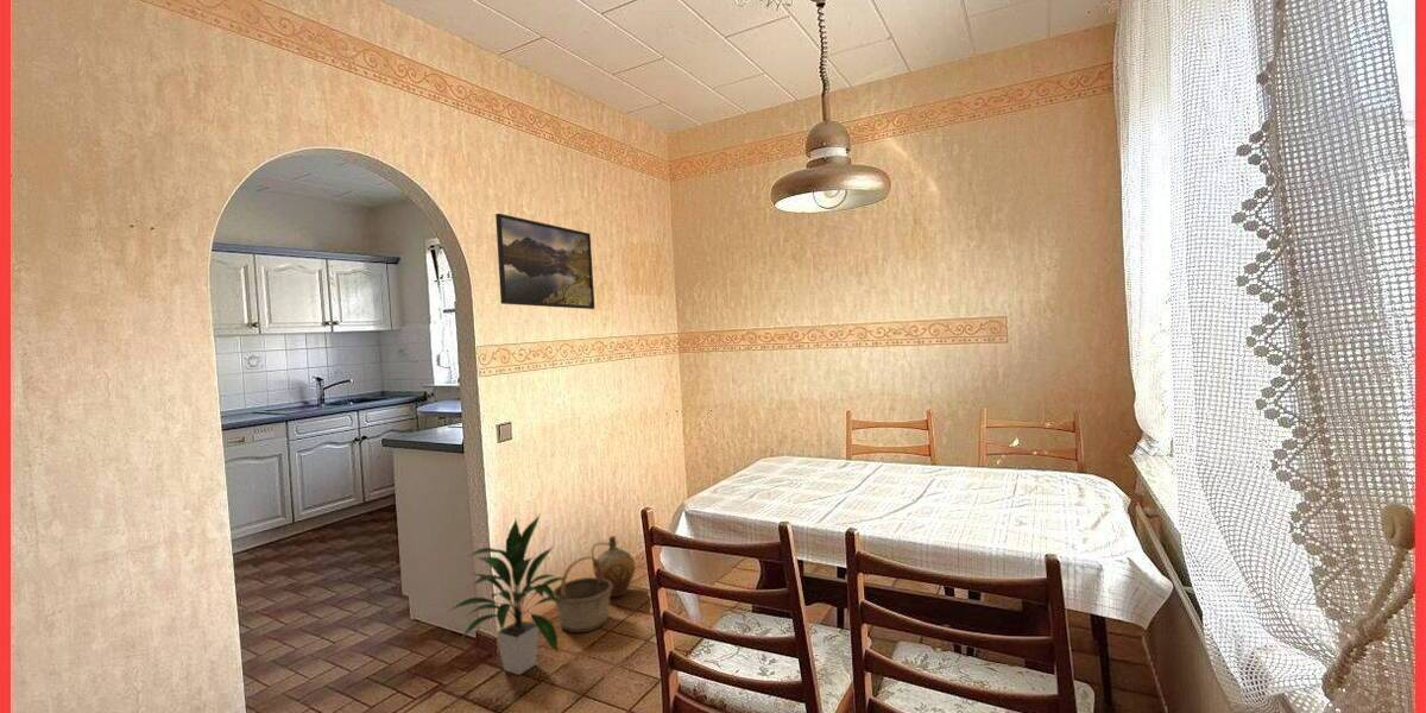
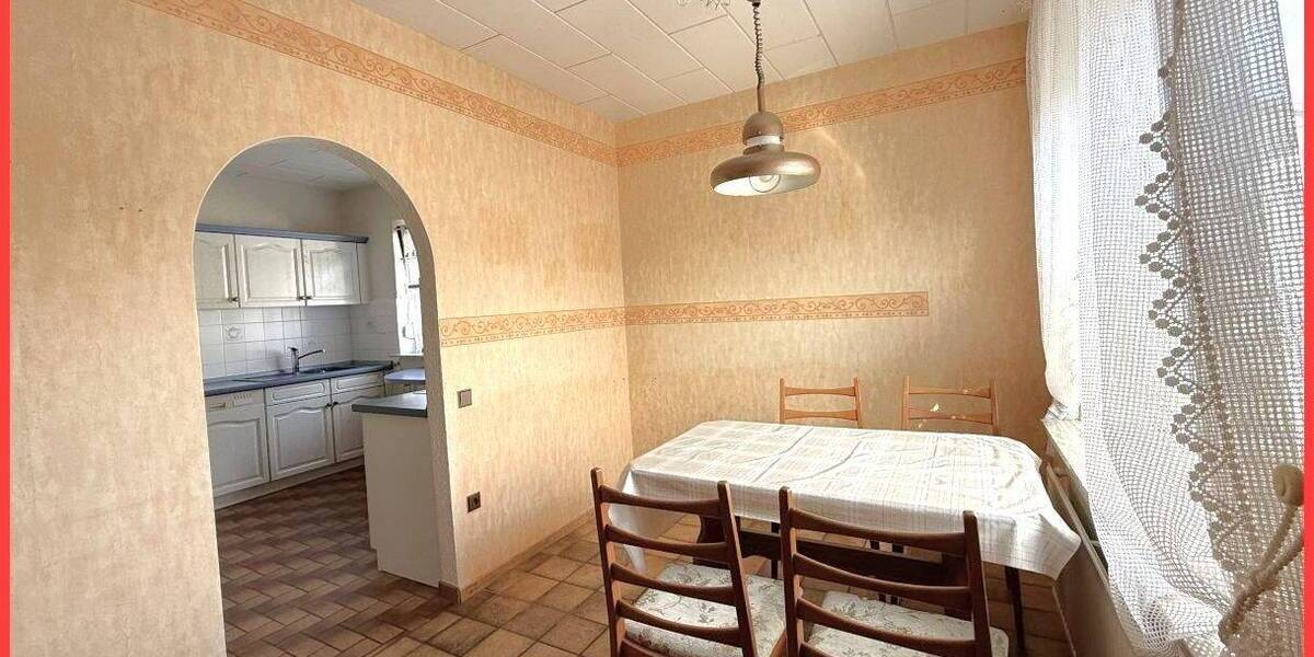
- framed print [494,213,595,310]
- basket [553,555,613,633]
- ceramic jug [591,535,637,598]
- indoor plant [446,515,568,676]
